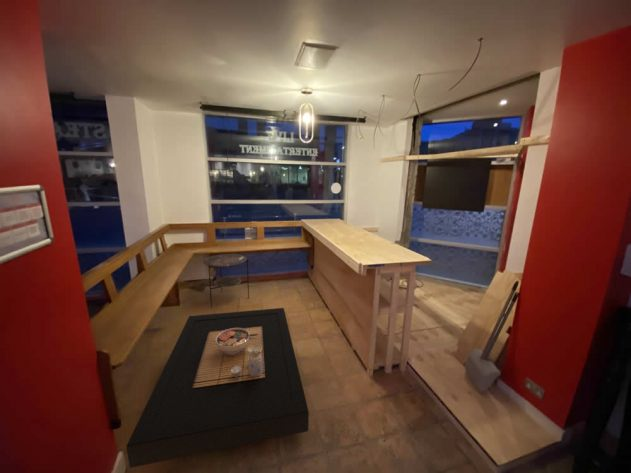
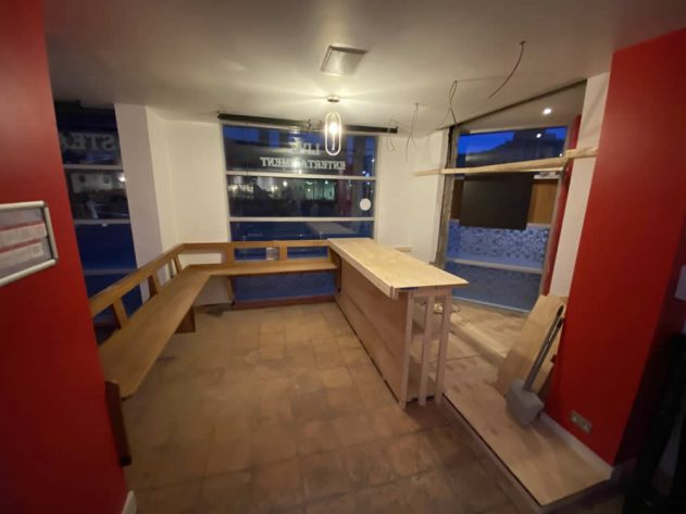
- coffee table [125,307,310,469]
- side table [202,253,250,309]
